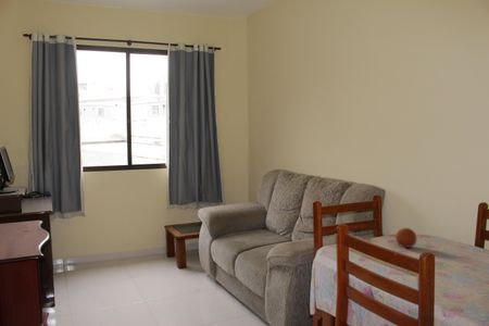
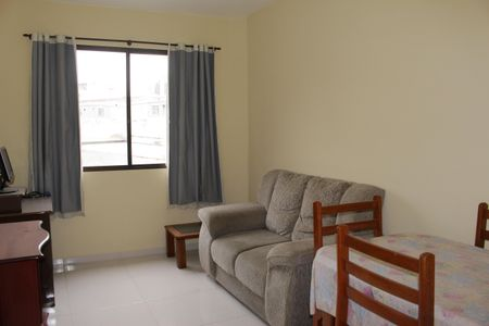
- fruit [394,227,417,249]
